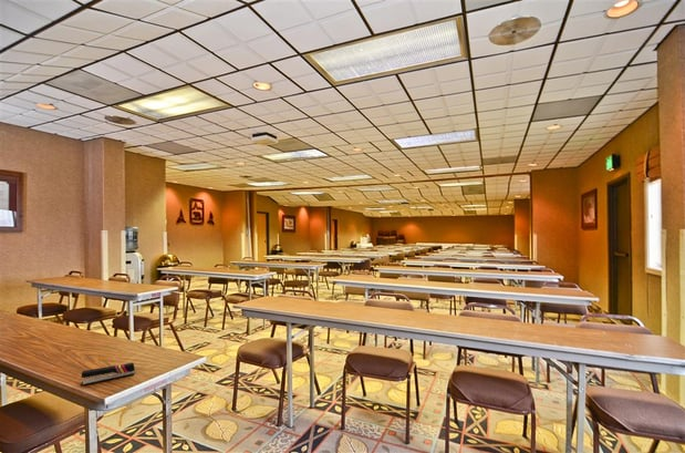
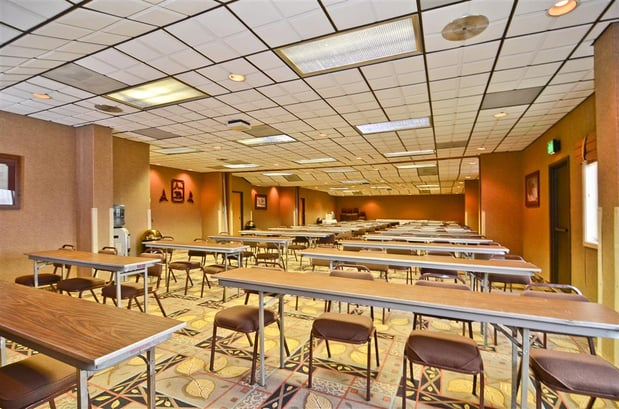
- stapler [80,362,136,387]
